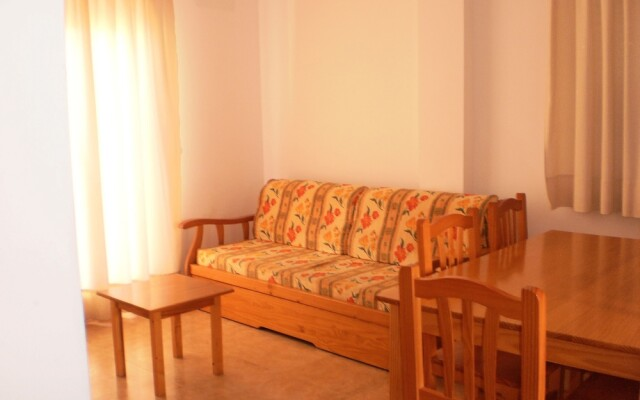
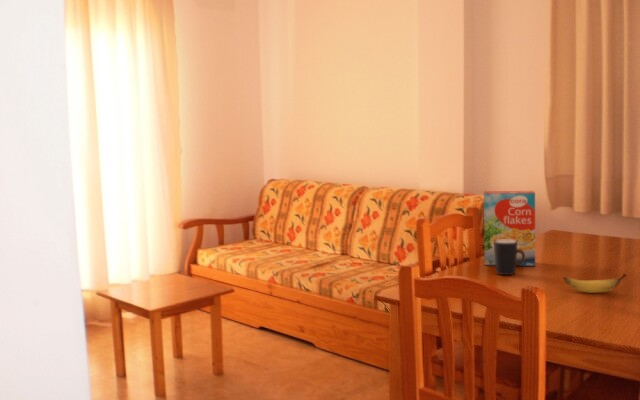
+ mug [494,240,525,276]
+ banana [562,273,628,294]
+ cereal box [483,190,536,267]
